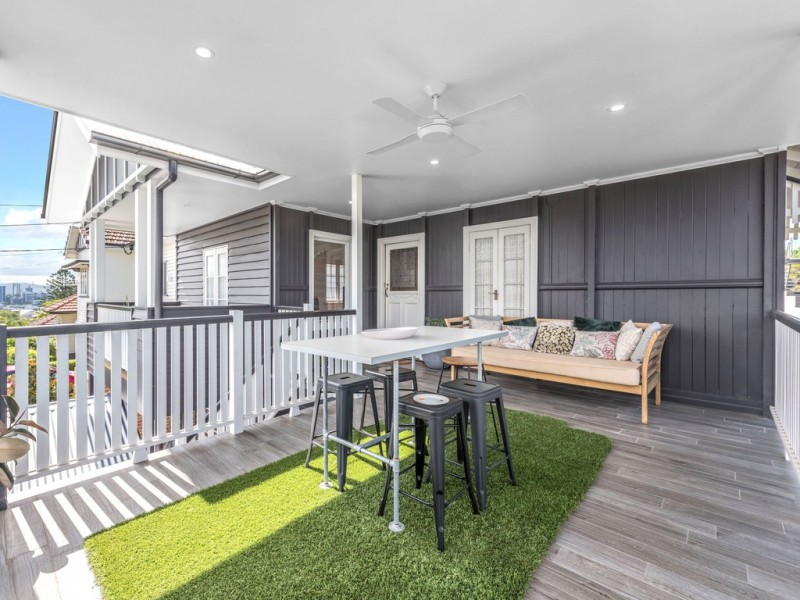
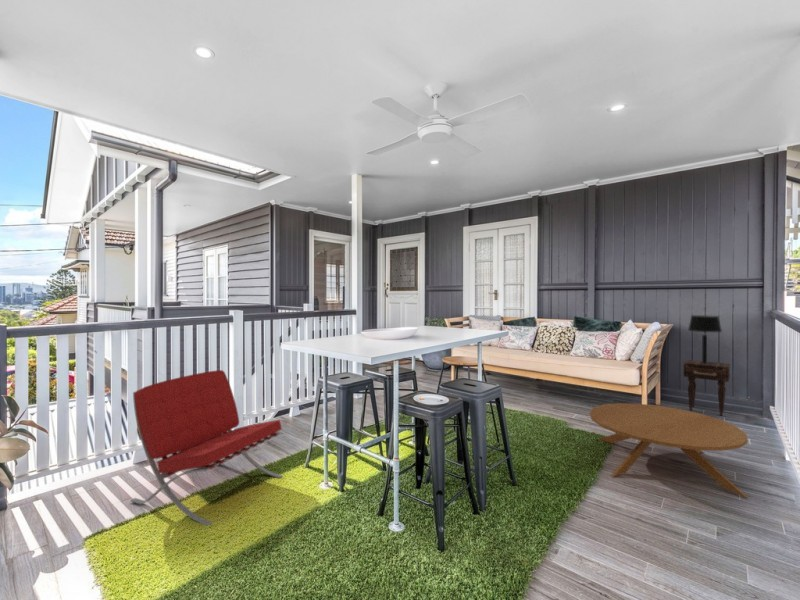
+ table lamp [687,314,723,364]
+ coffee table [589,402,749,499]
+ nightstand [683,359,731,417]
+ lounge chair [130,369,284,527]
